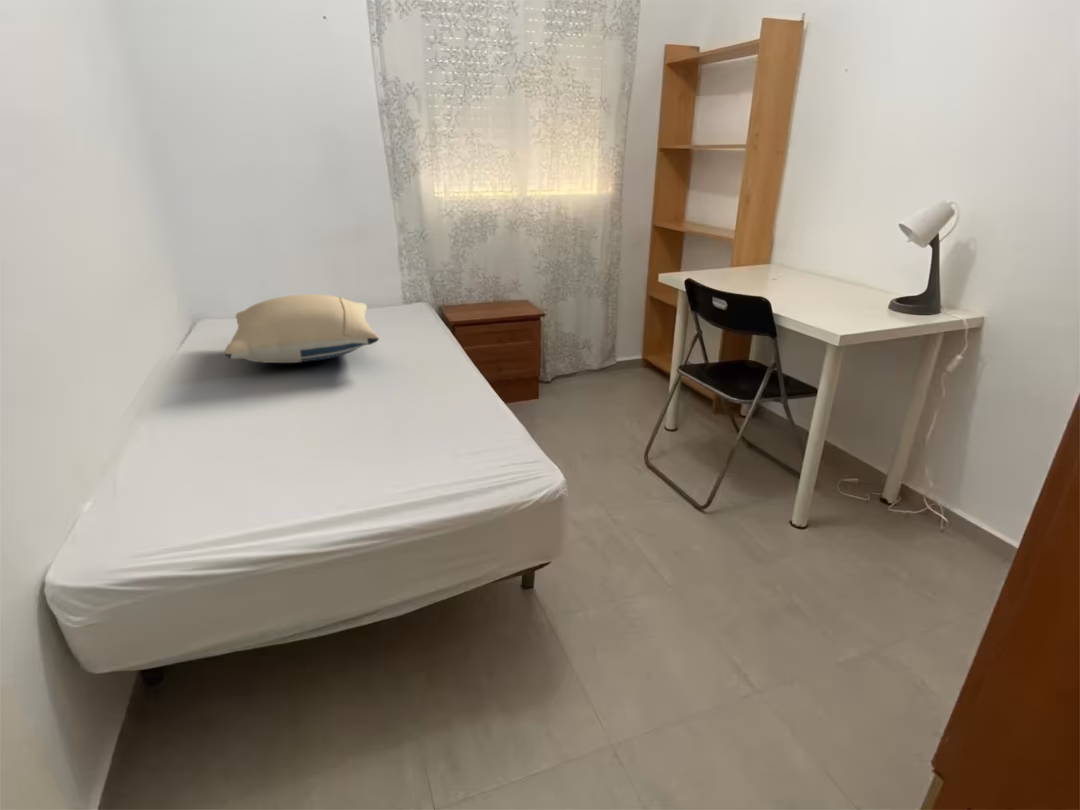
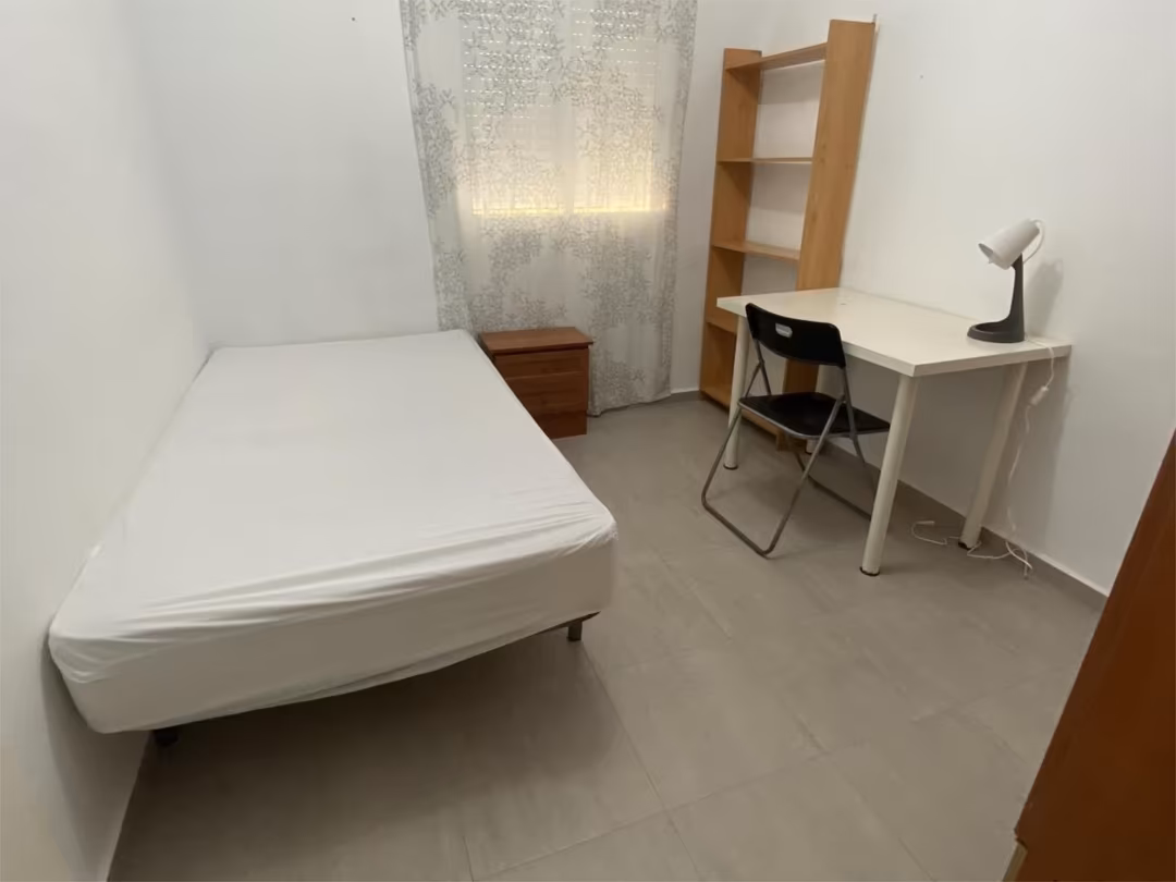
- pillow [224,293,380,364]
